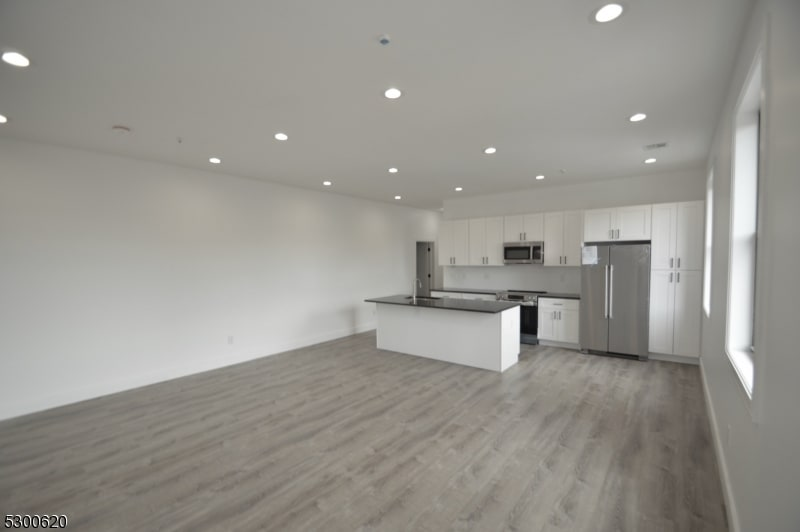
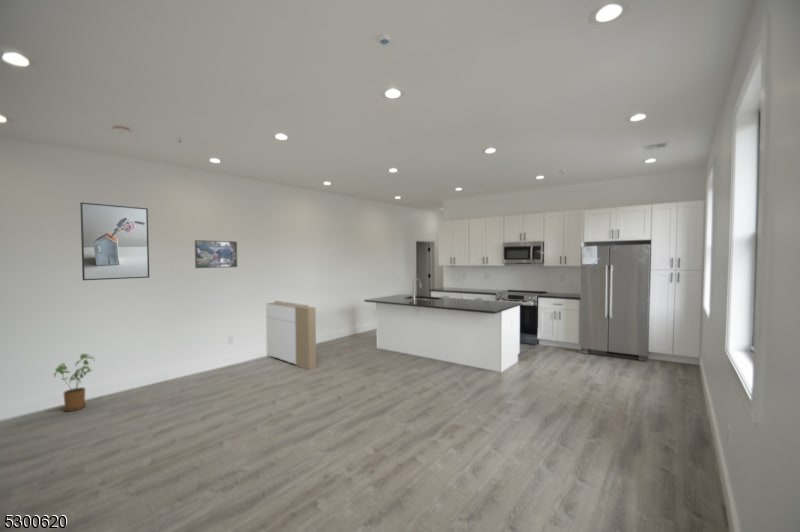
+ storage cabinet [265,300,317,371]
+ house plant [53,353,95,412]
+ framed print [194,239,238,269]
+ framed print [79,201,150,281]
